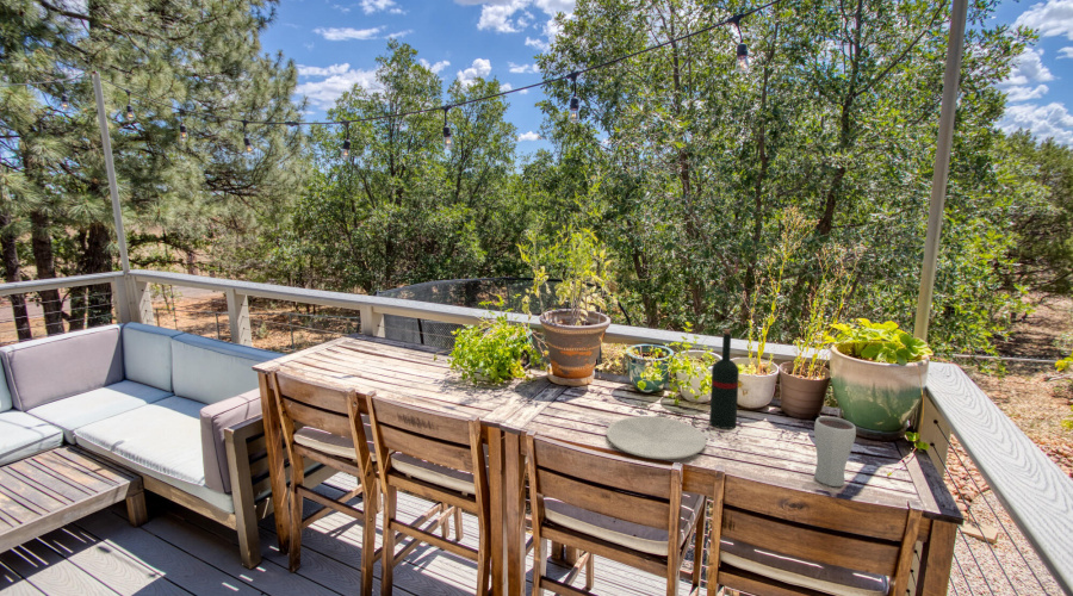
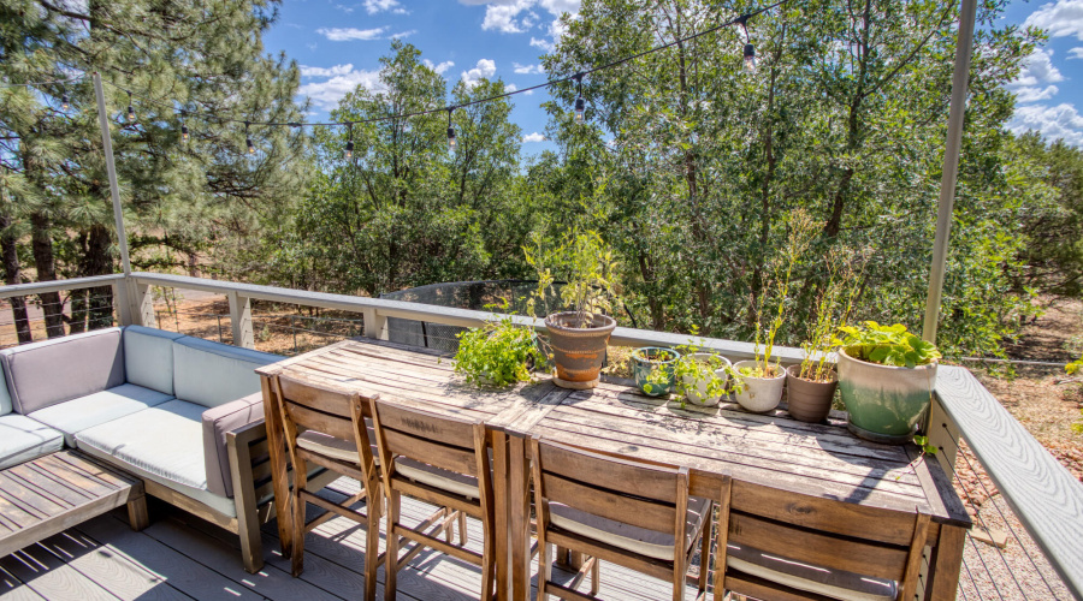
- plate [606,415,707,460]
- wine bottle [708,328,740,430]
- drinking glass [813,415,857,488]
